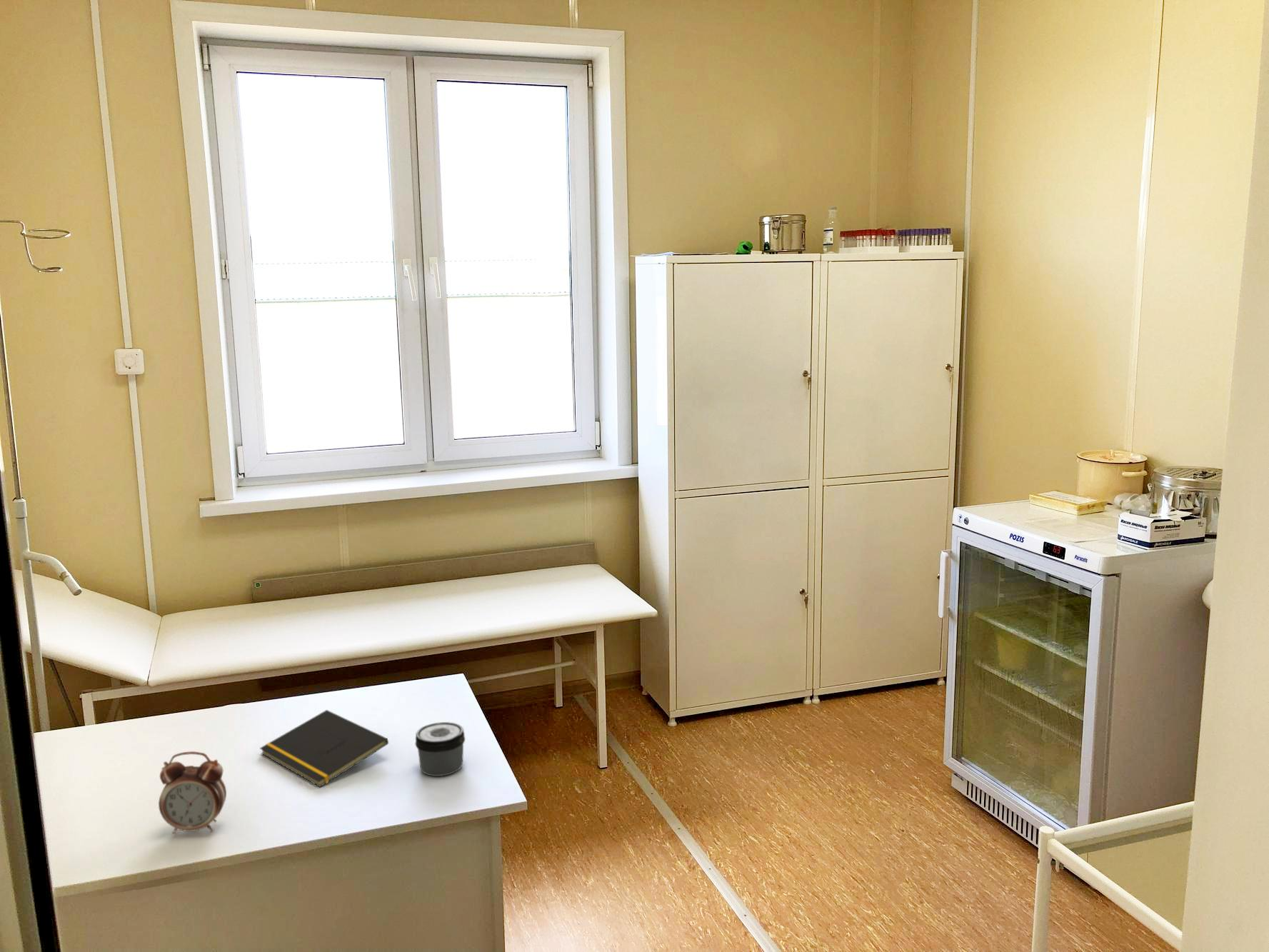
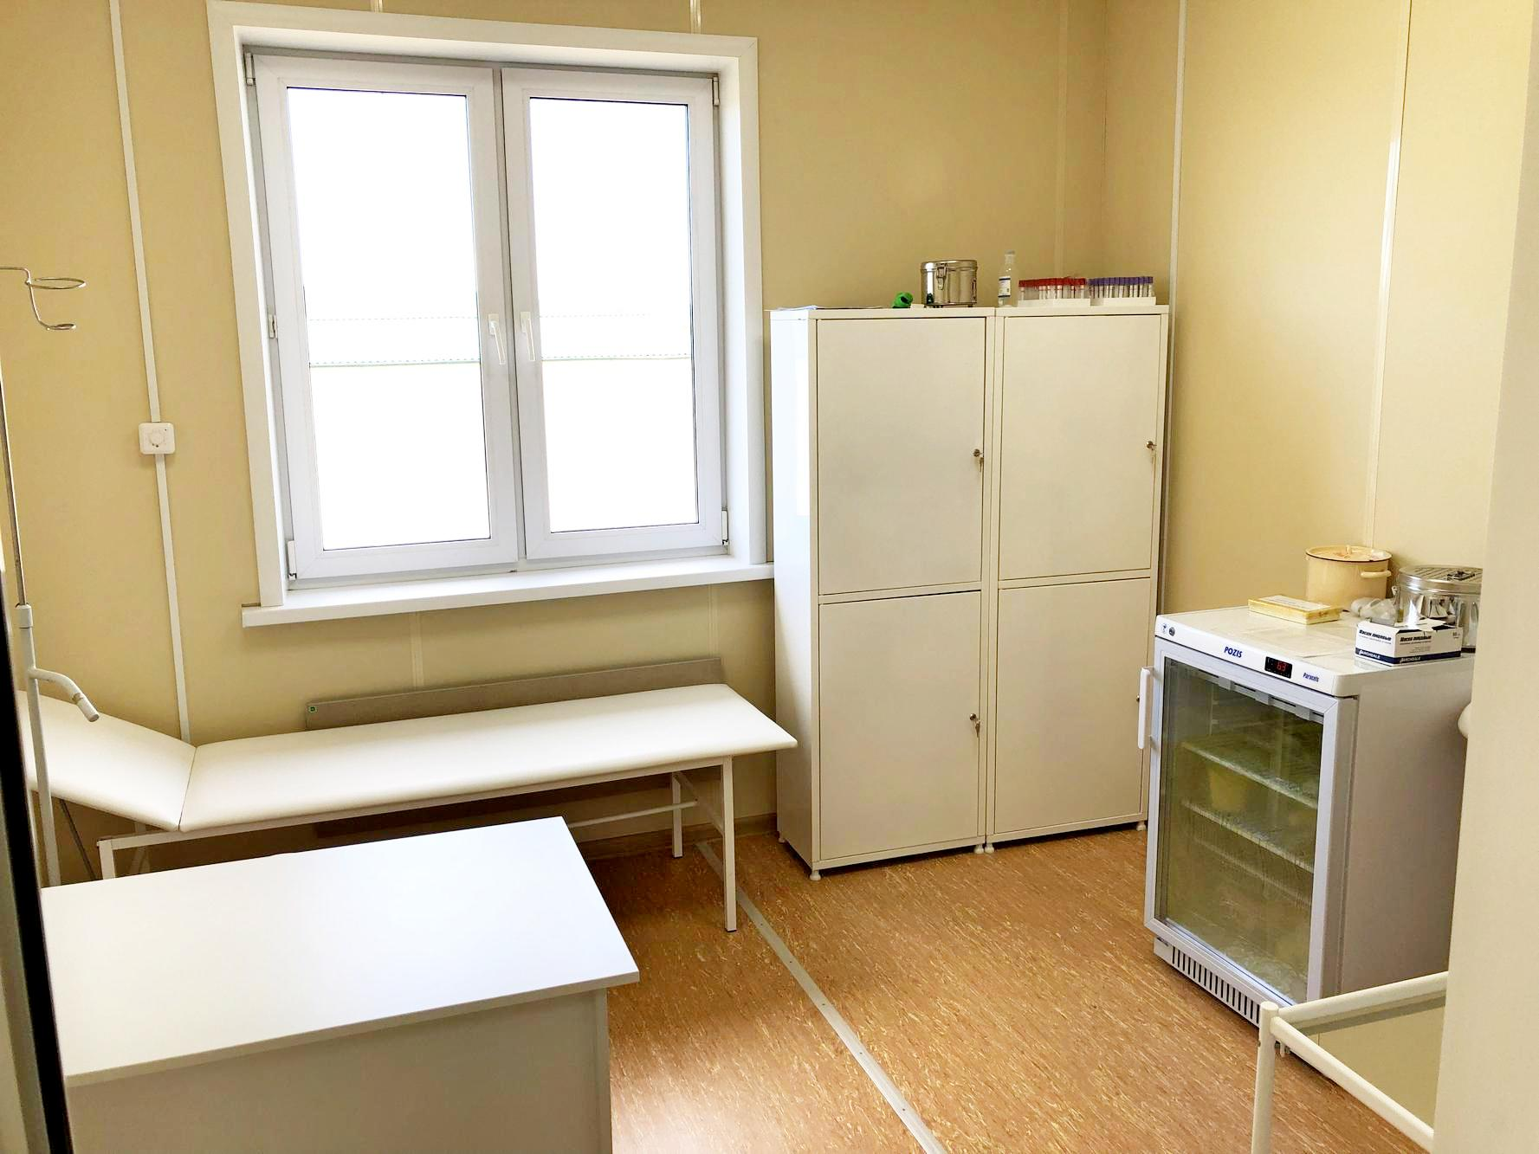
- notepad [259,709,389,788]
- alarm clock [158,751,227,836]
- jar [414,721,466,777]
